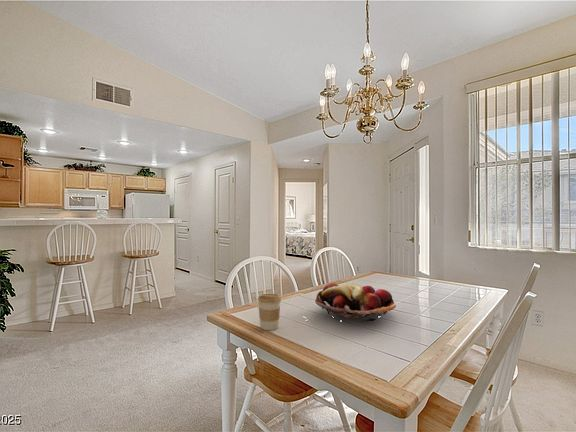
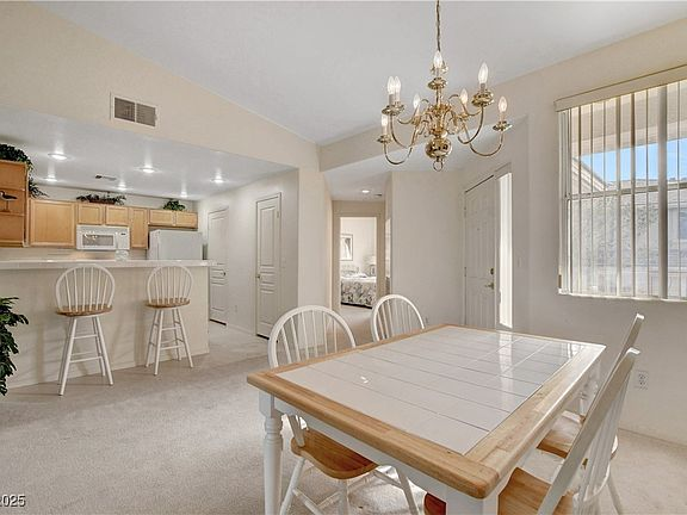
- fruit basket [314,282,397,323]
- coffee cup [257,293,282,331]
